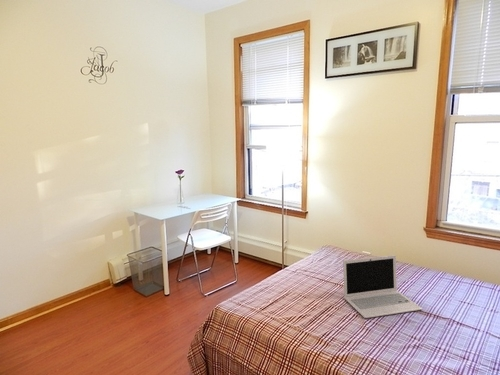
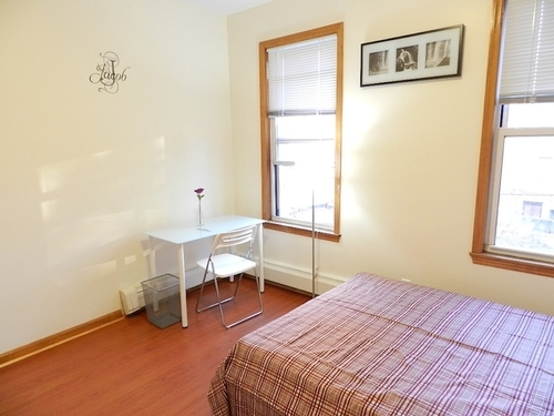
- laptop [342,254,423,319]
